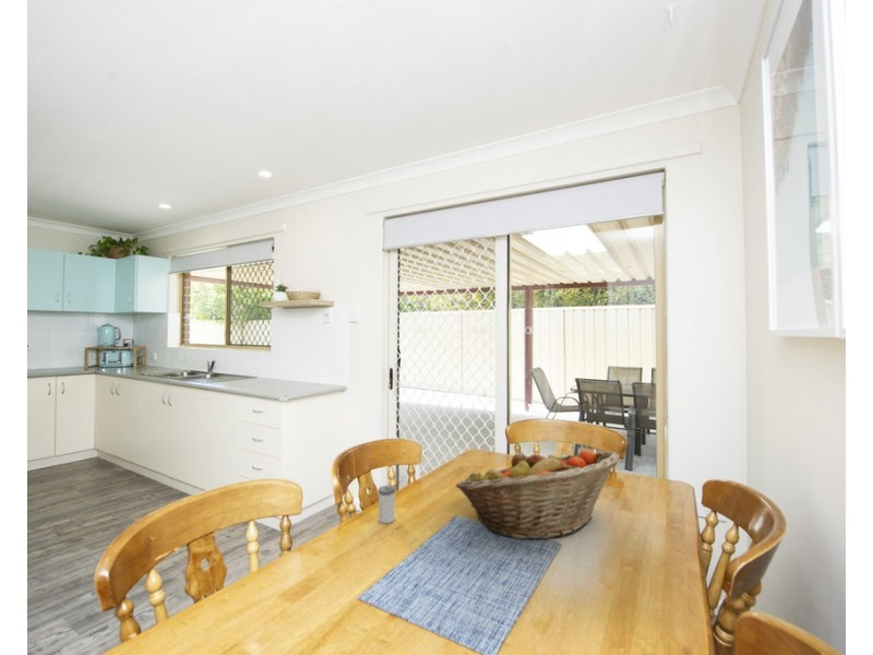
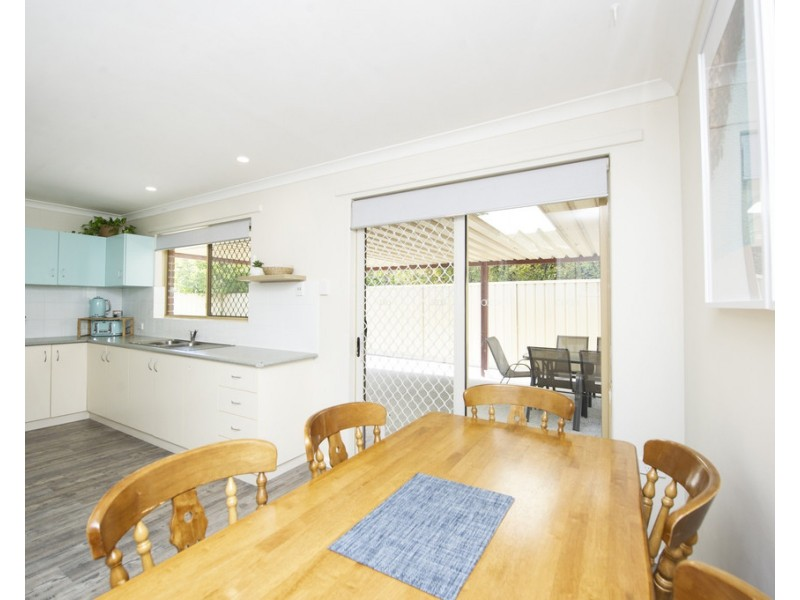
- salt shaker [376,485,396,524]
- fruit basket [454,449,620,540]
